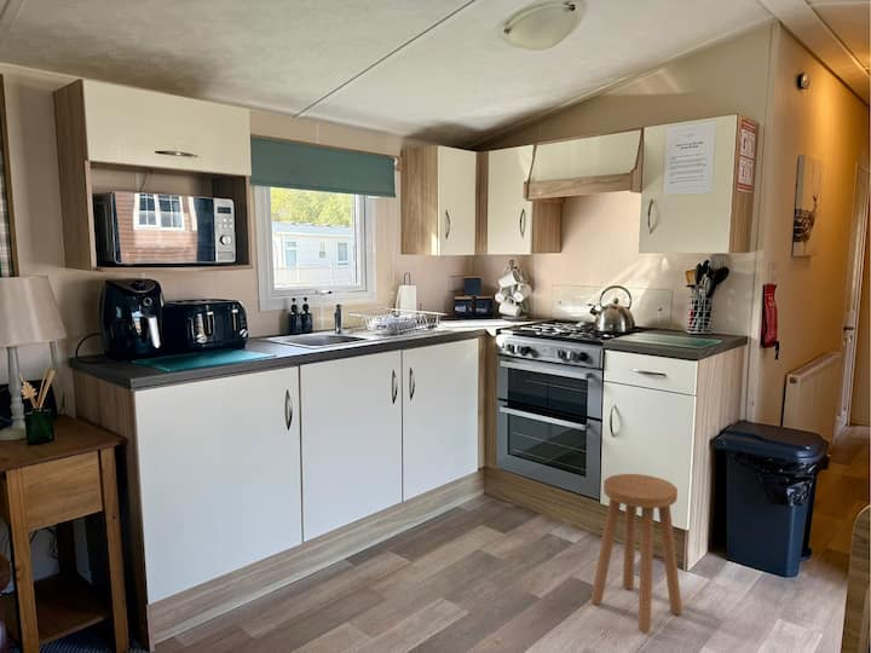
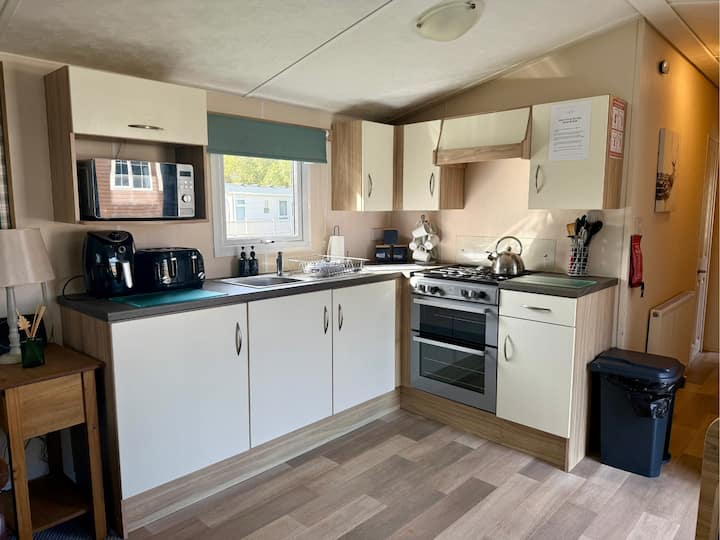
- stool [590,473,683,634]
